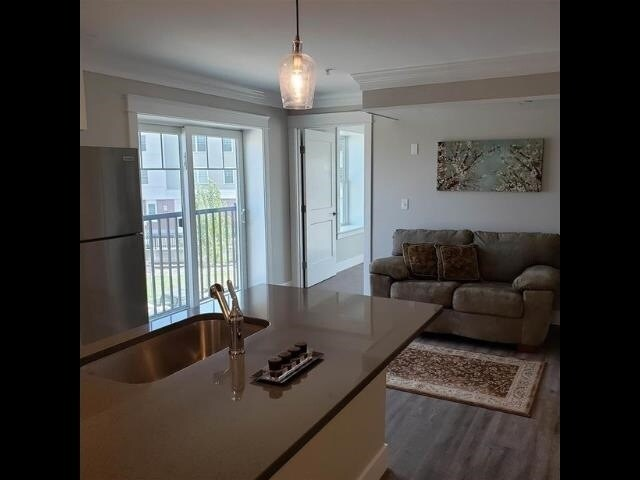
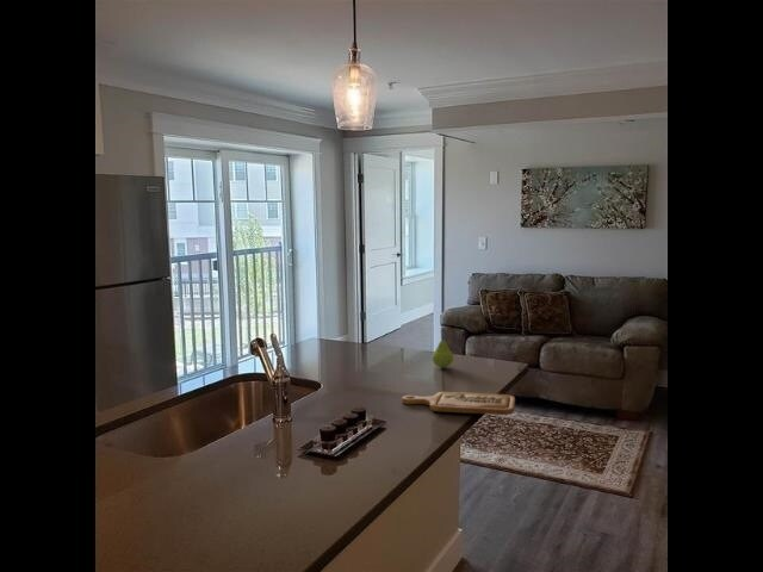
+ cutting board [401,391,516,416]
+ fruit [430,335,454,368]
